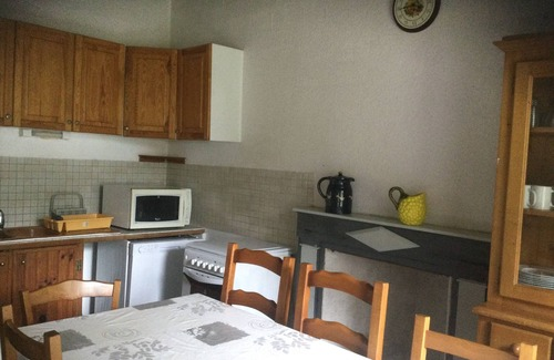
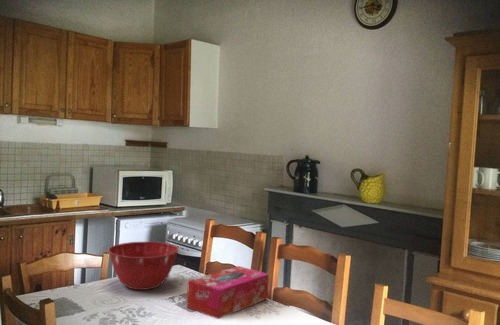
+ mixing bowl [107,241,180,291]
+ tissue box [186,265,270,320]
